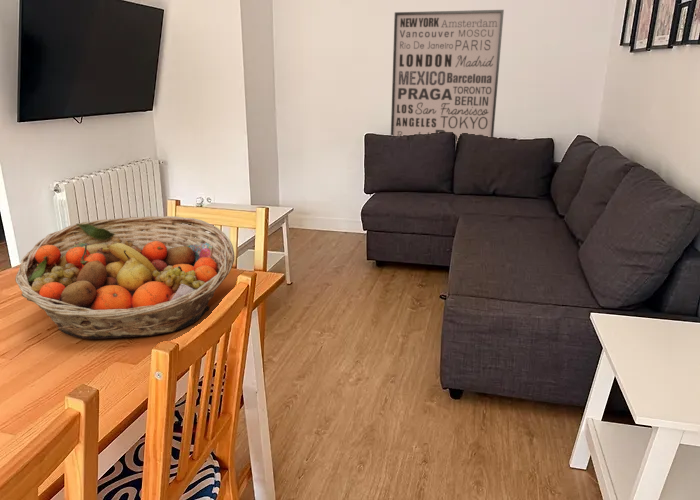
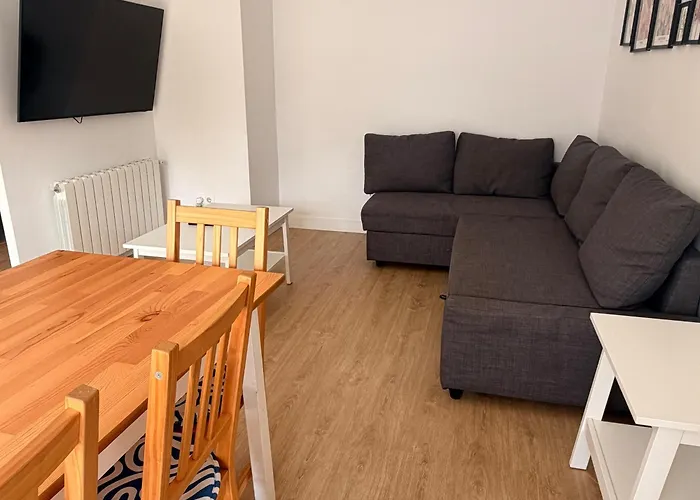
- fruit basket [14,215,236,340]
- wall art [390,9,505,144]
